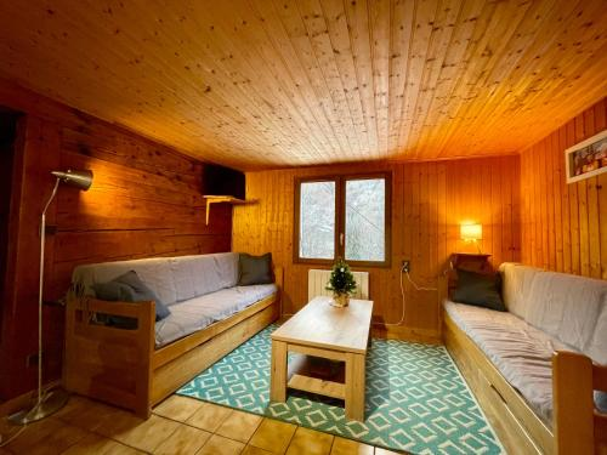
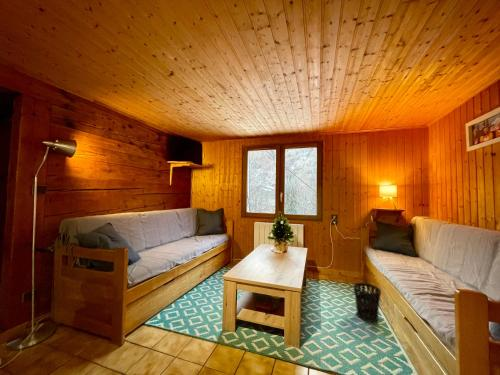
+ wastebasket [352,282,382,323]
